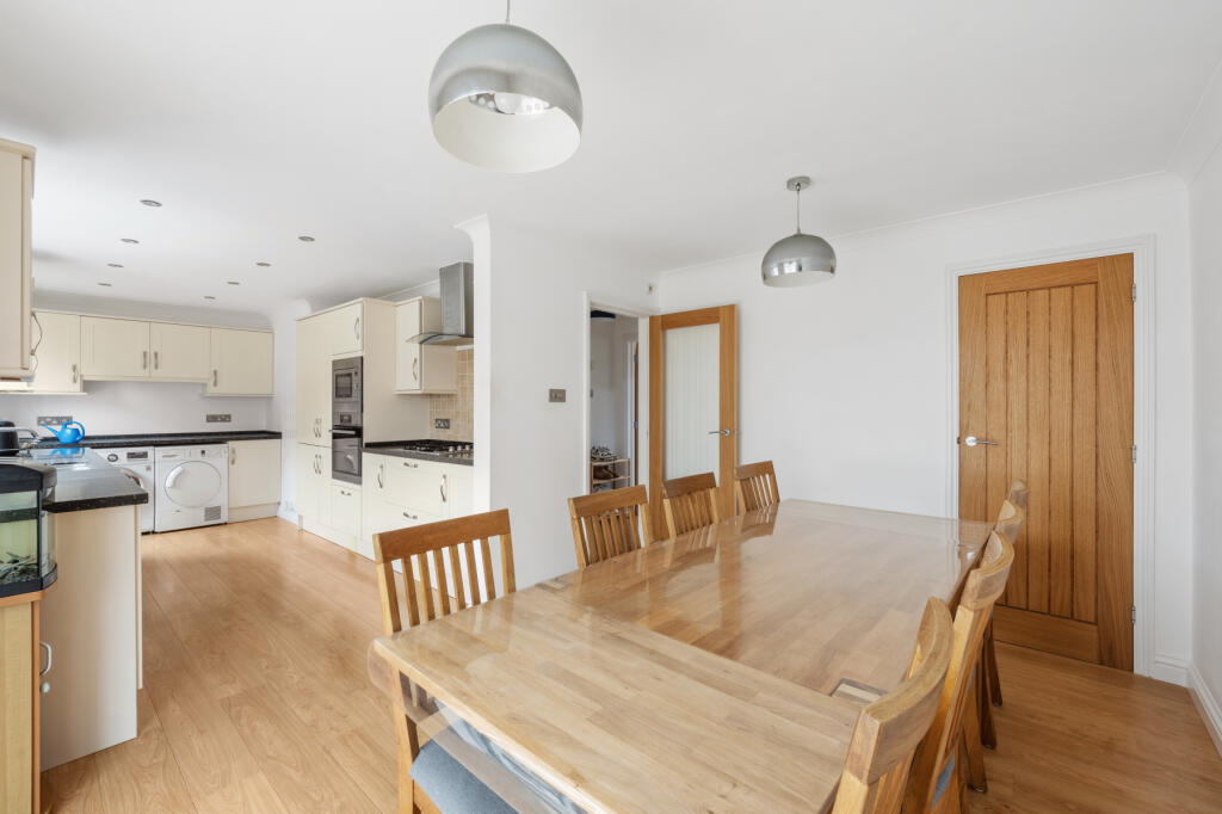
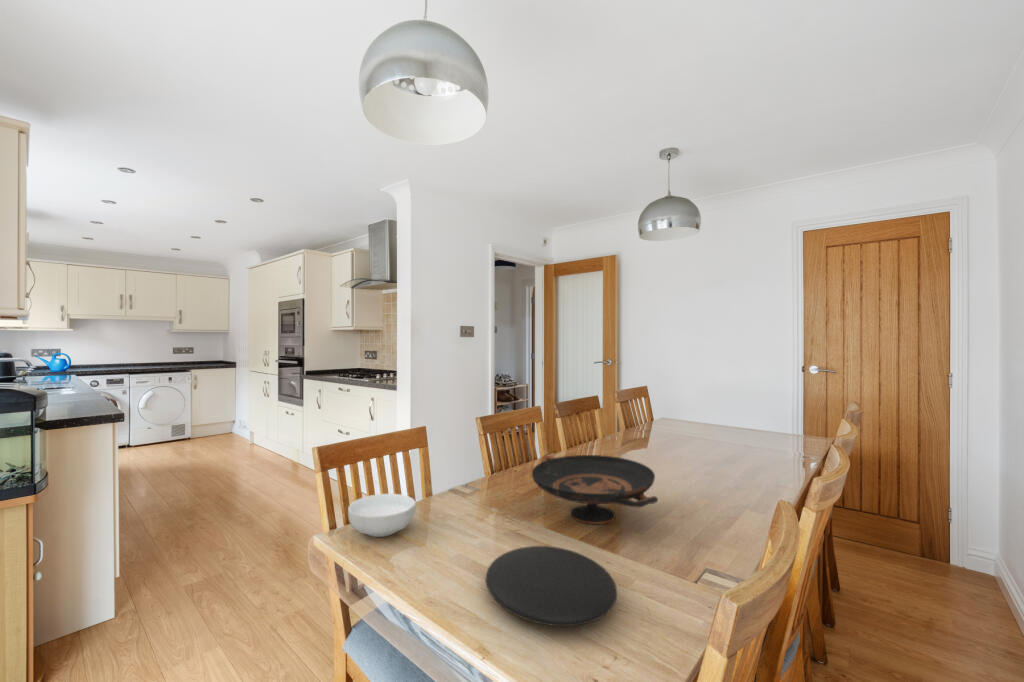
+ plate [485,545,618,627]
+ cereal bowl [347,493,417,538]
+ decorative bowl [531,454,659,525]
